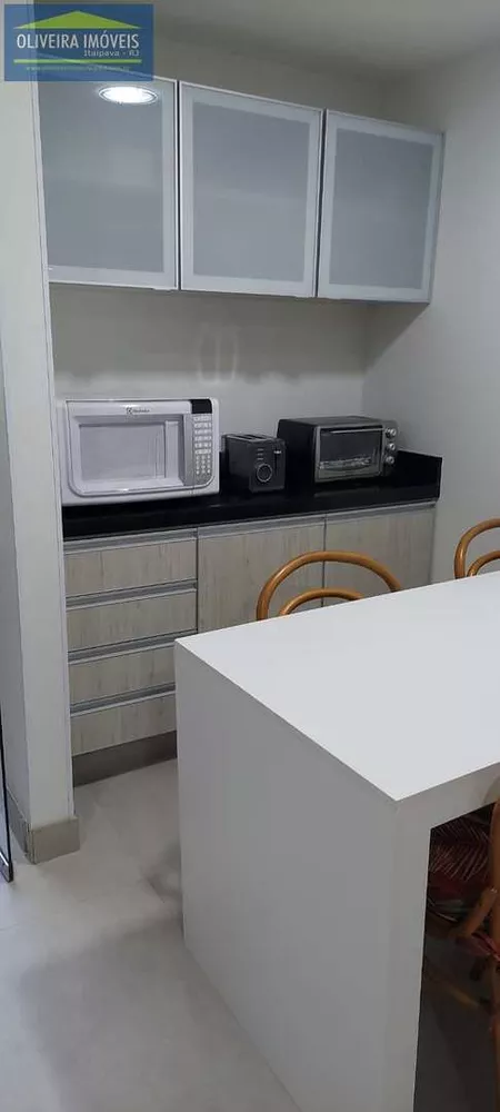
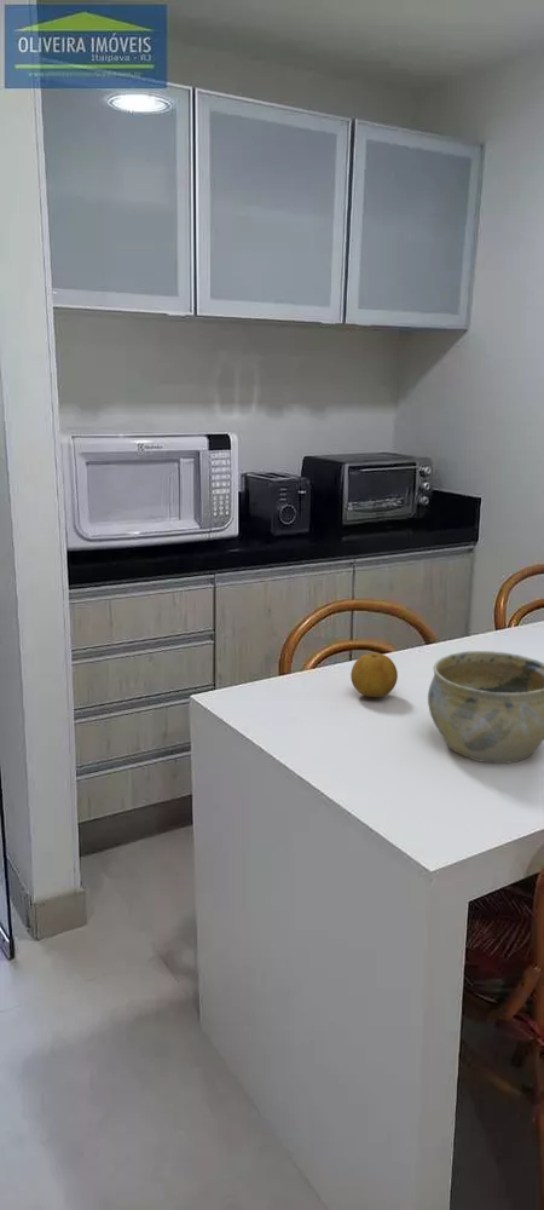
+ fruit [349,652,399,698]
+ ceramic bowl [427,650,544,765]
